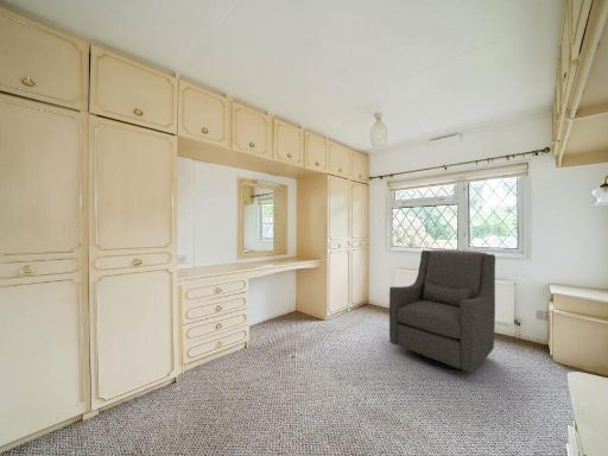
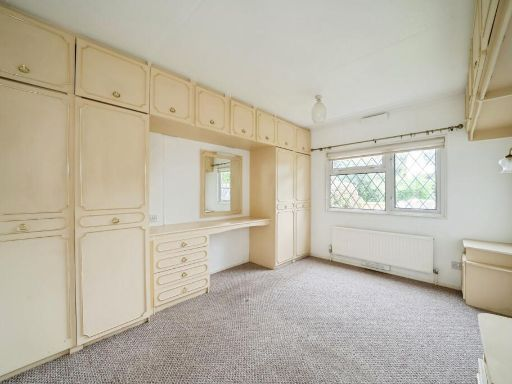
- chair [388,248,496,374]
